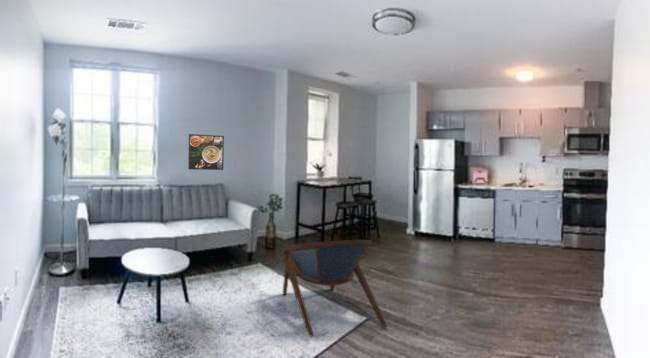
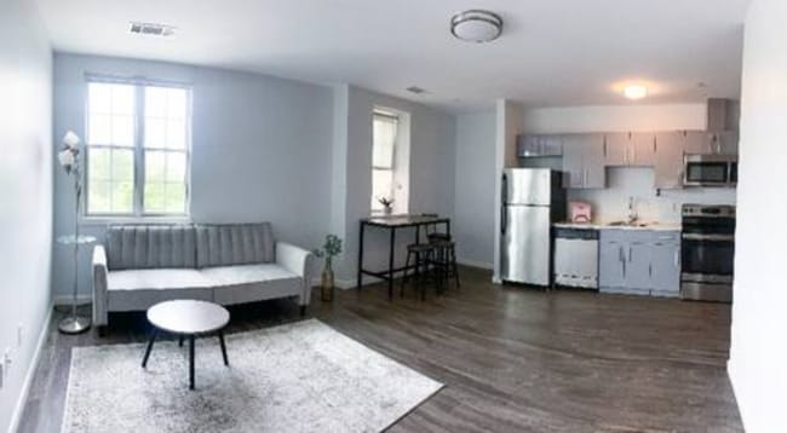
- armchair [280,239,388,338]
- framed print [187,133,225,171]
